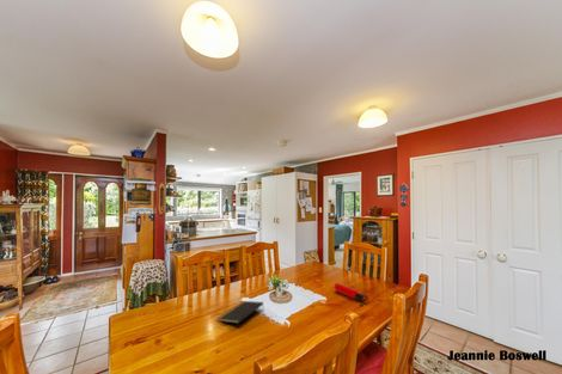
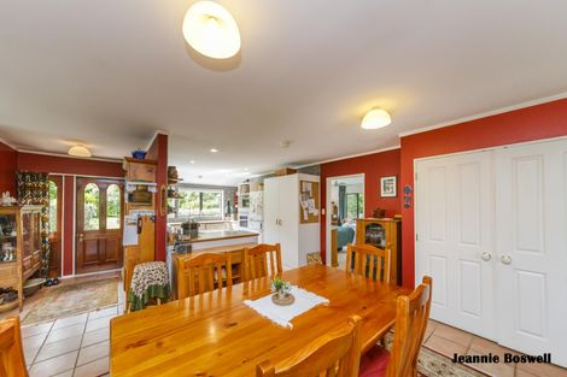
- notepad [215,300,265,325]
- water bottle [332,282,369,304]
